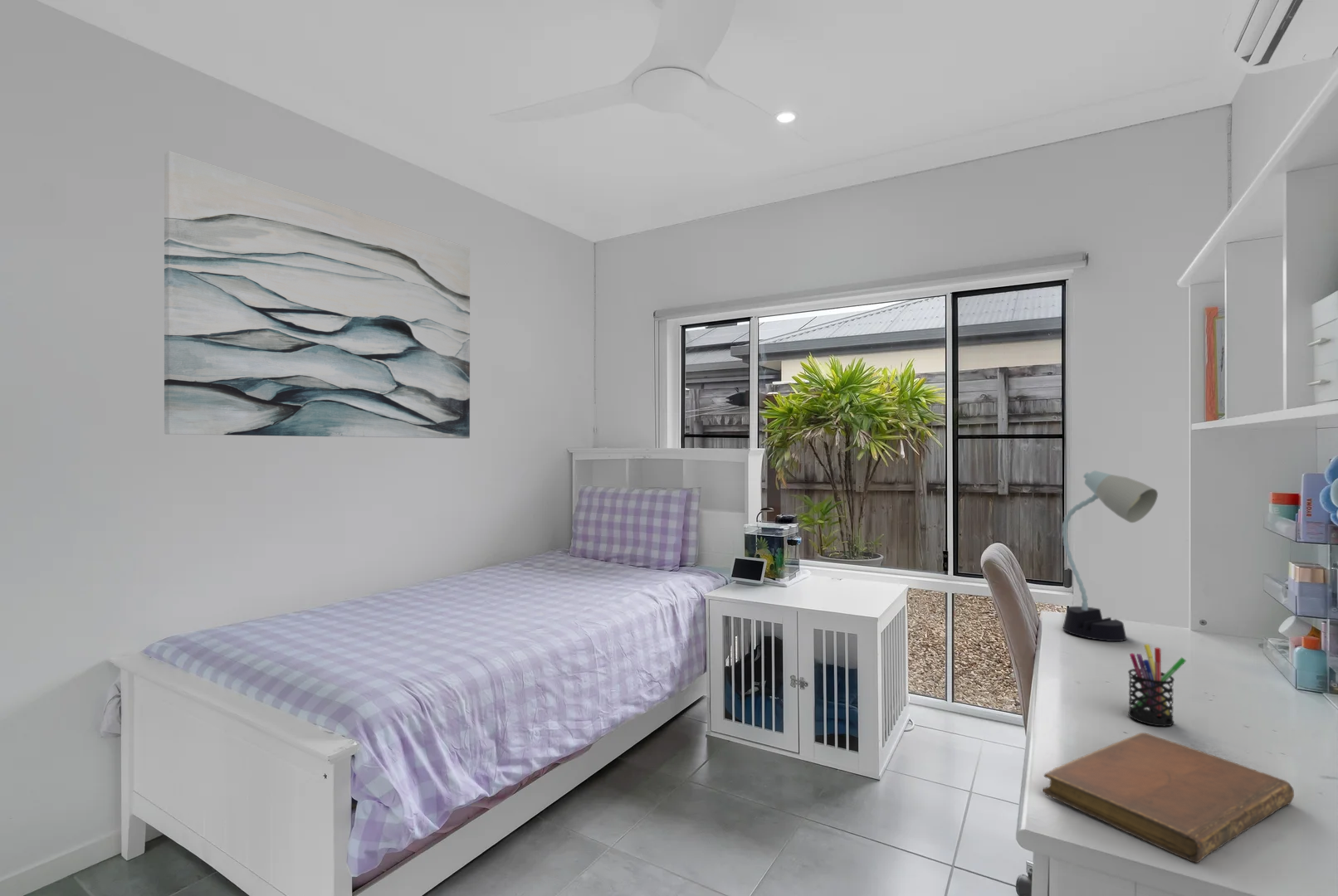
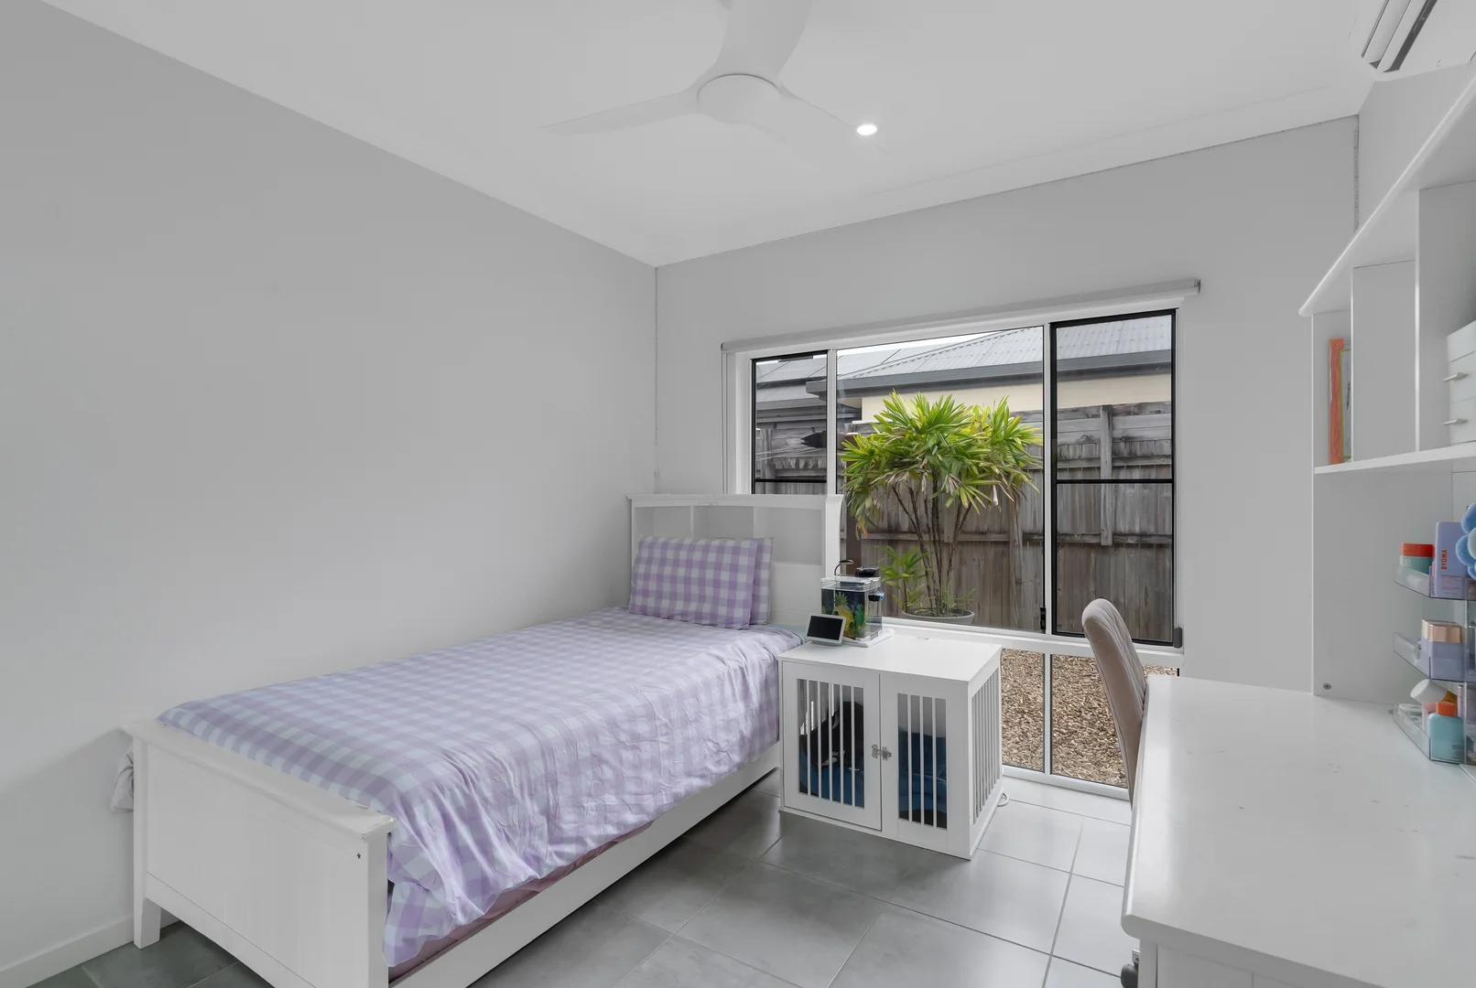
- wall art [164,150,471,440]
- pen holder [1127,643,1187,727]
- desk lamp [1062,470,1159,642]
- notebook [1043,732,1295,864]
